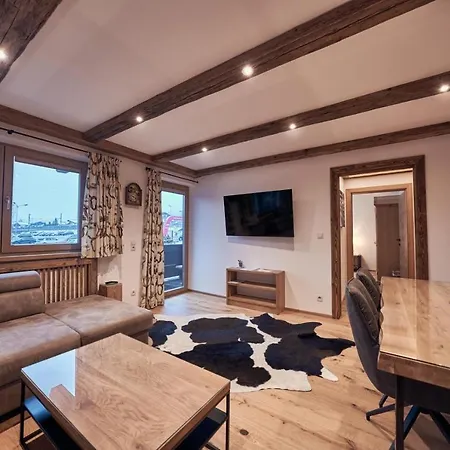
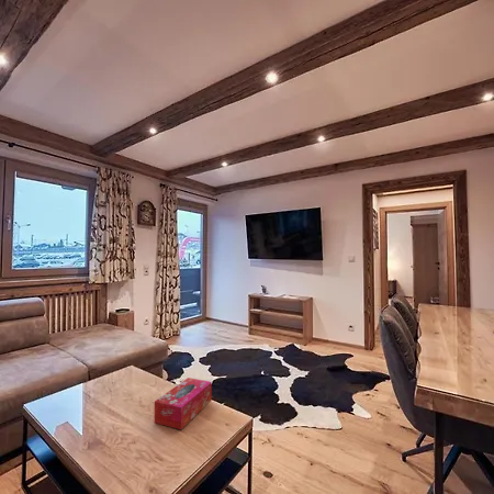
+ tissue box [154,377,213,430]
